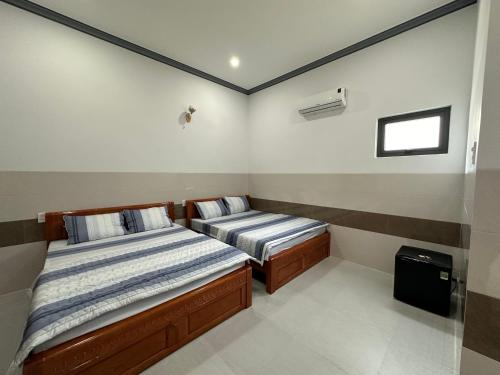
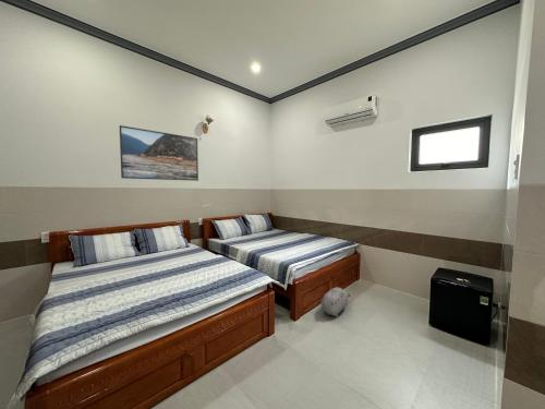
+ plush toy [319,286,352,317]
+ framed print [118,124,199,182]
